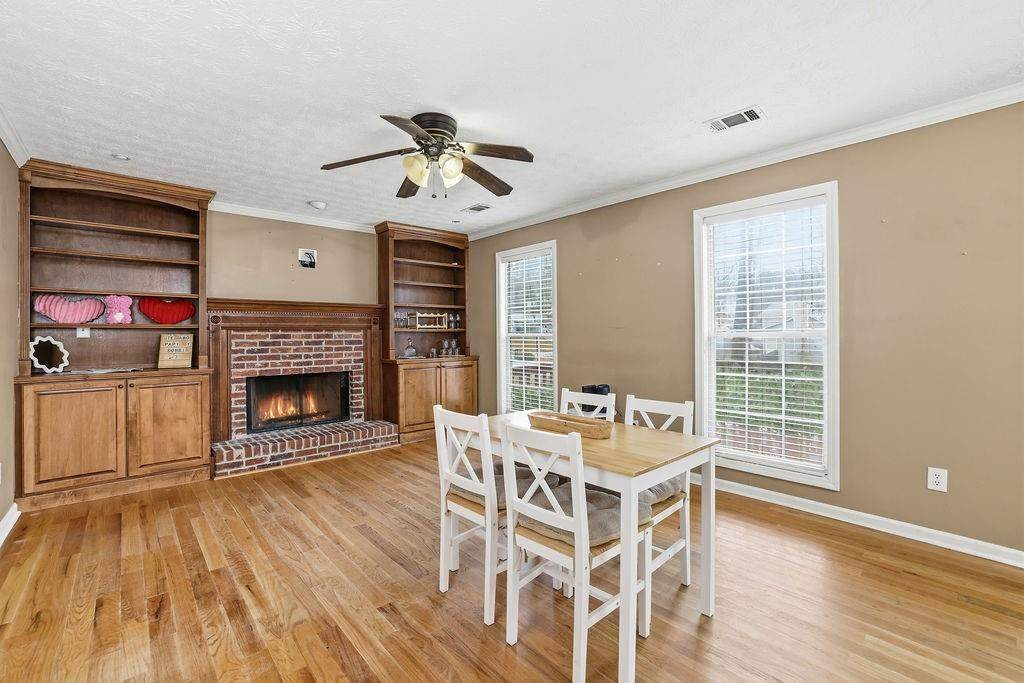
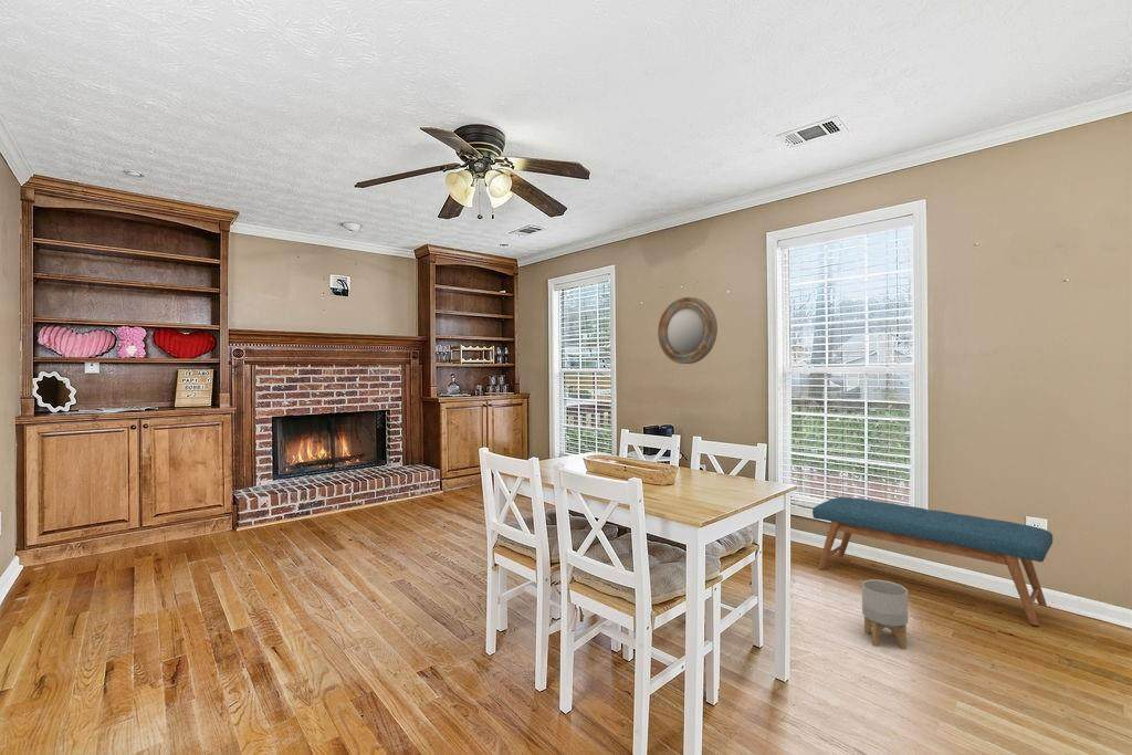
+ planter [861,578,909,651]
+ home mirror [657,296,719,365]
+ bench [811,496,1054,627]
